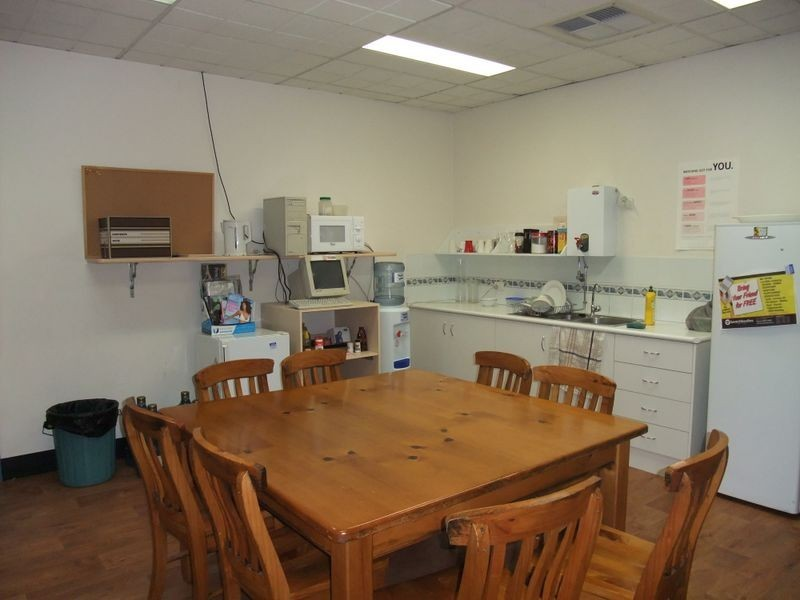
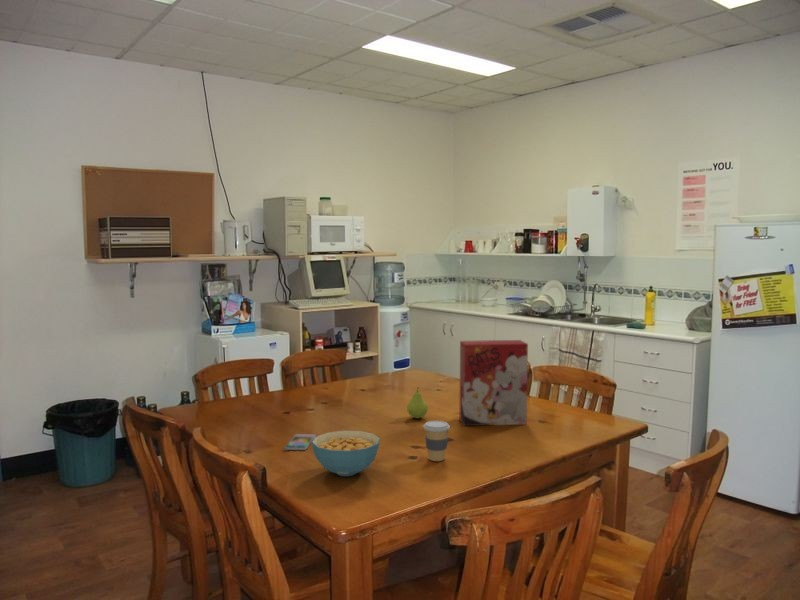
+ smartphone [283,433,317,451]
+ cereal box [459,339,529,427]
+ coffee cup [422,420,451,462]
+ fruit [406,388,429,419]
+ cereal bowl [311,430,381,477]
